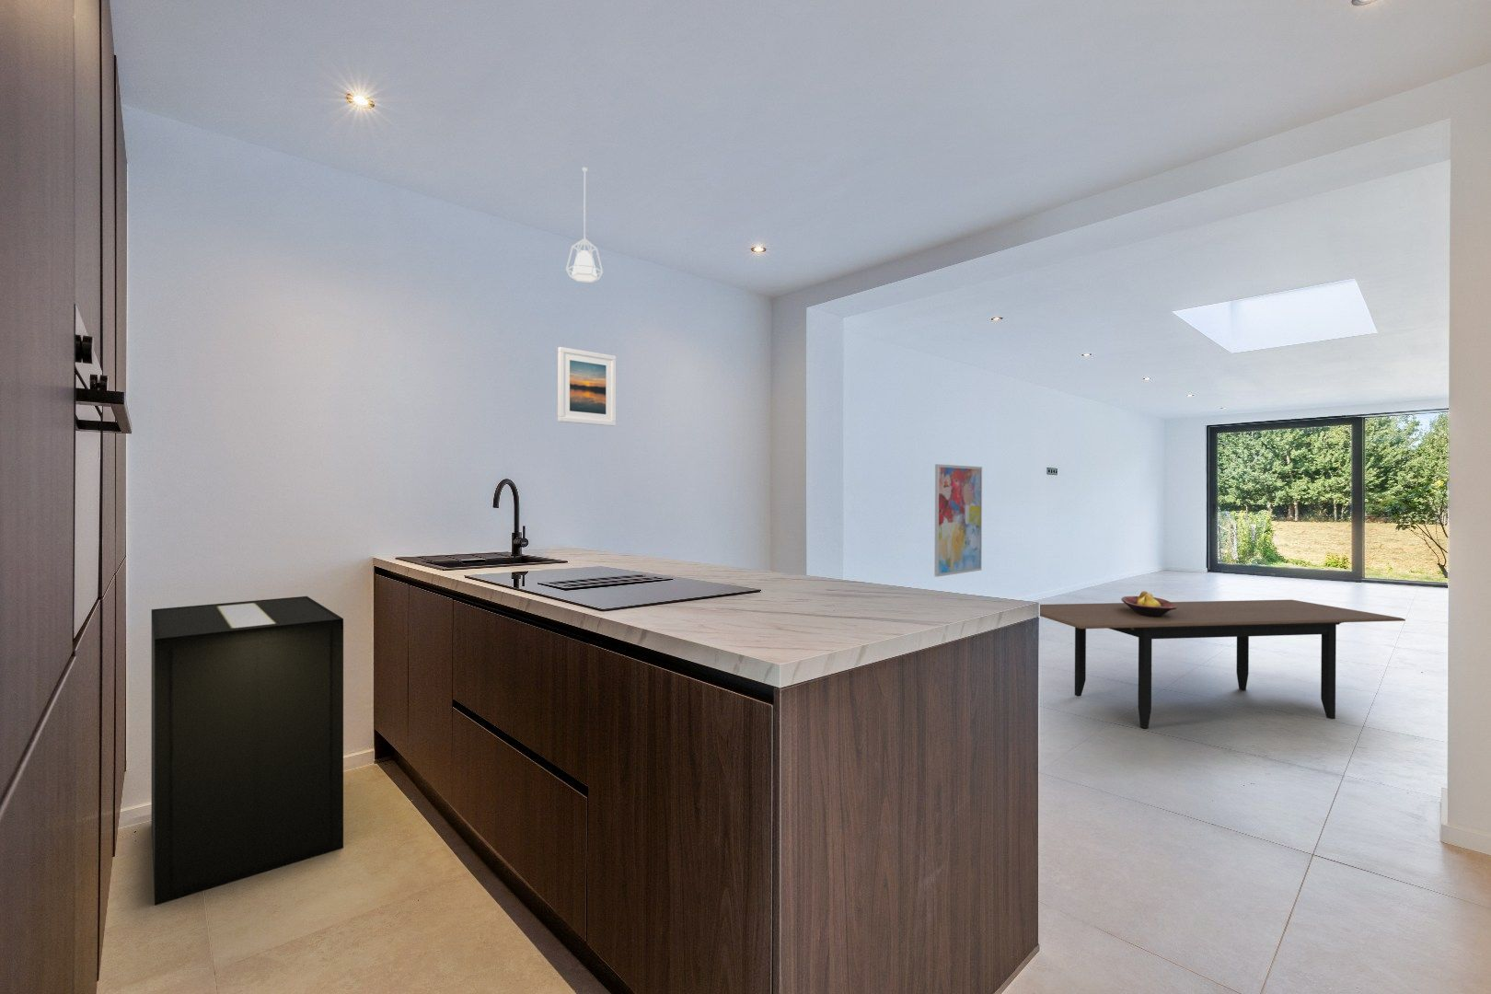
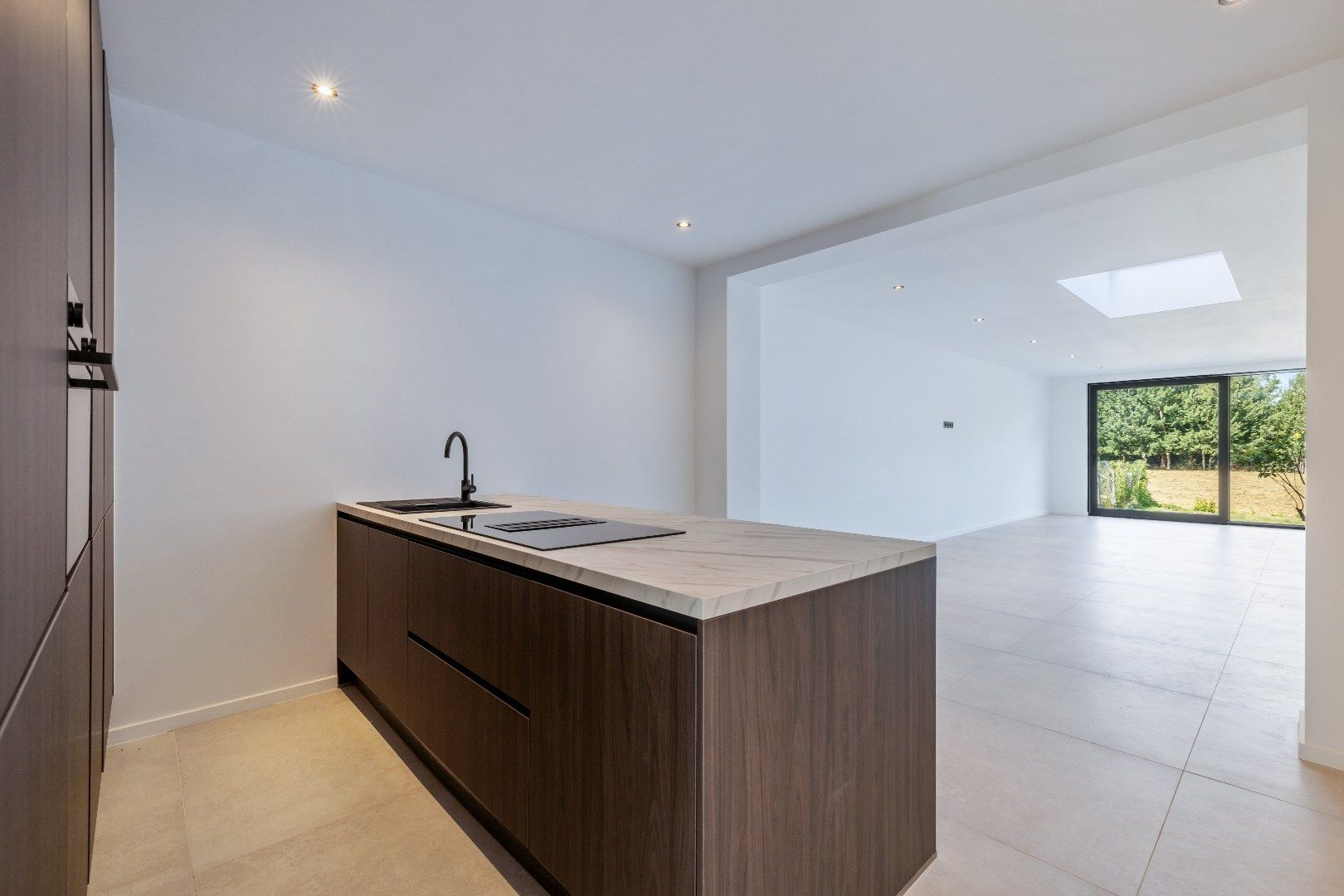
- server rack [151,596,344,906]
- pendant lamp [565,166,604,284]
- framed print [557,346,617,427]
- wall art [933,463,983,578]
- dining table [1039,599,1407,730]
- fruit bowl [1120,590,1176,618]
